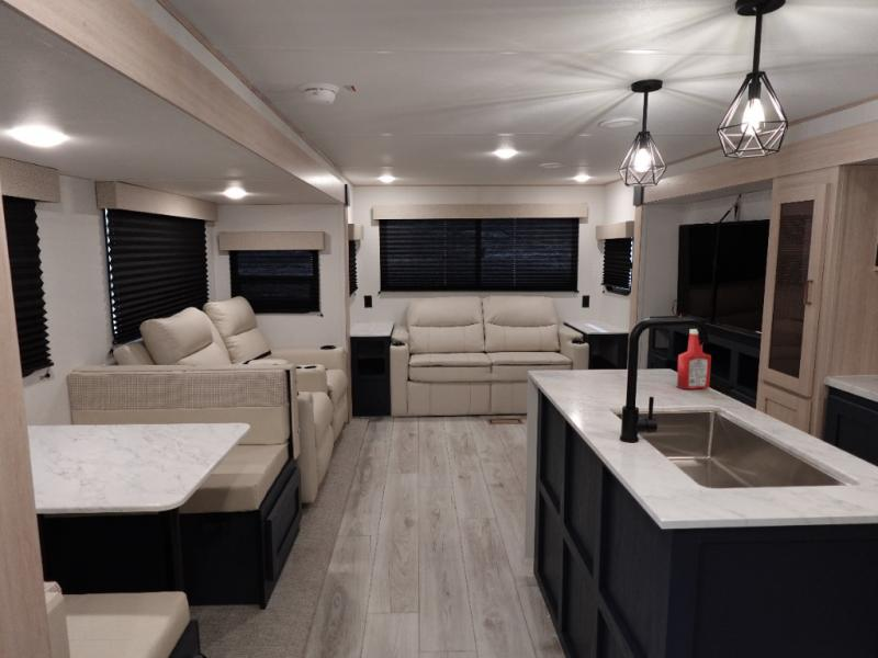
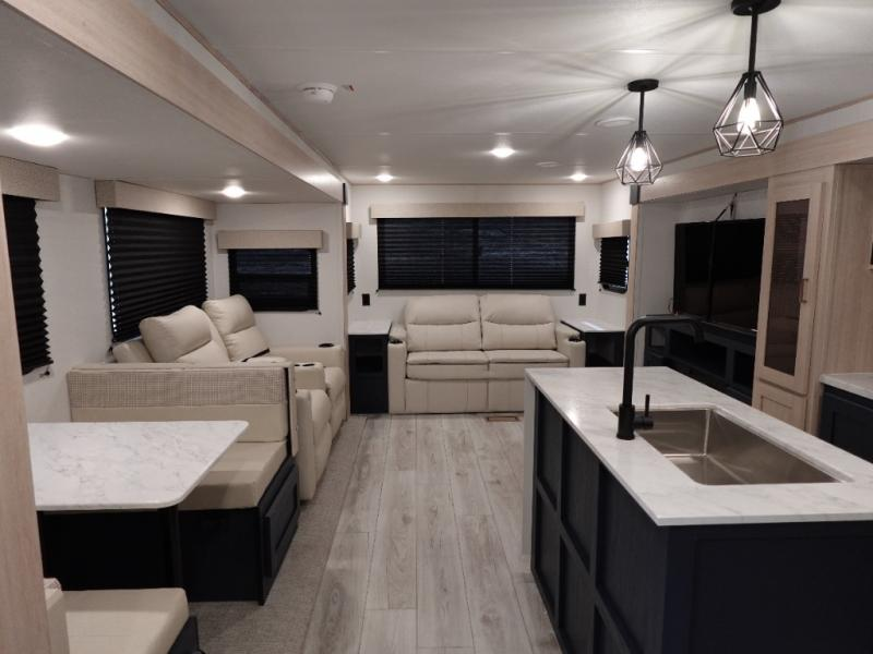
- soap bottle [676,328,712,390]
